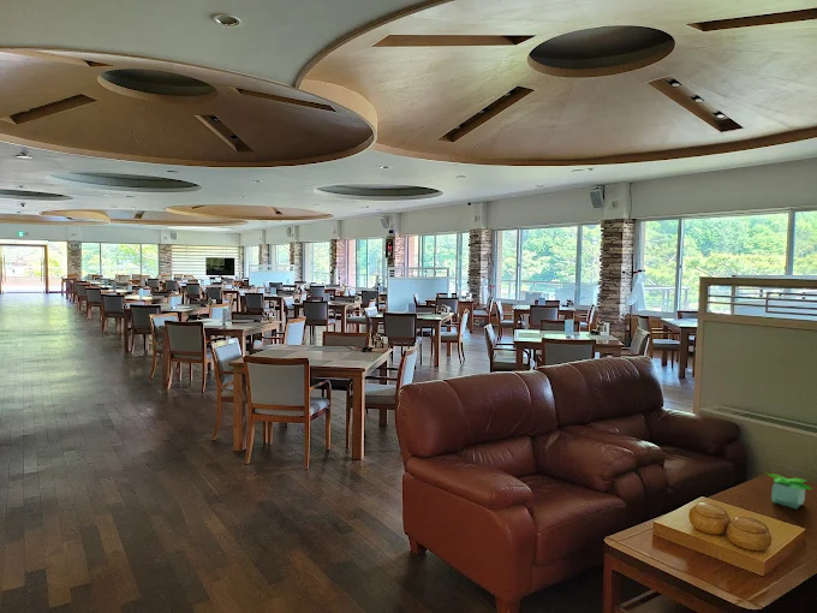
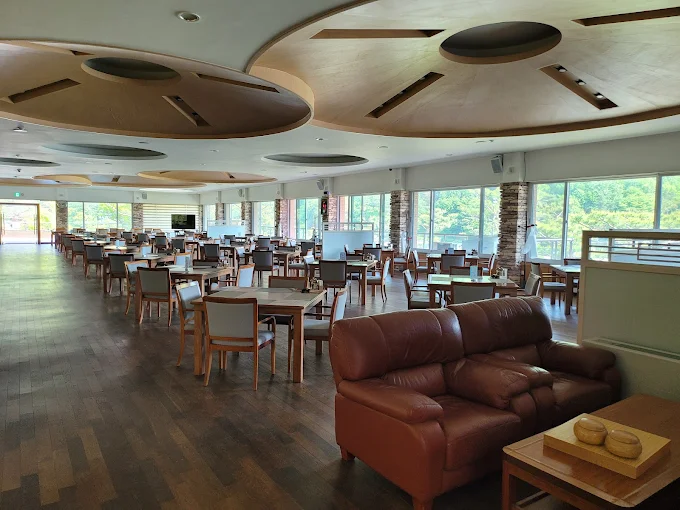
- potted plant [765,472,815,511]
